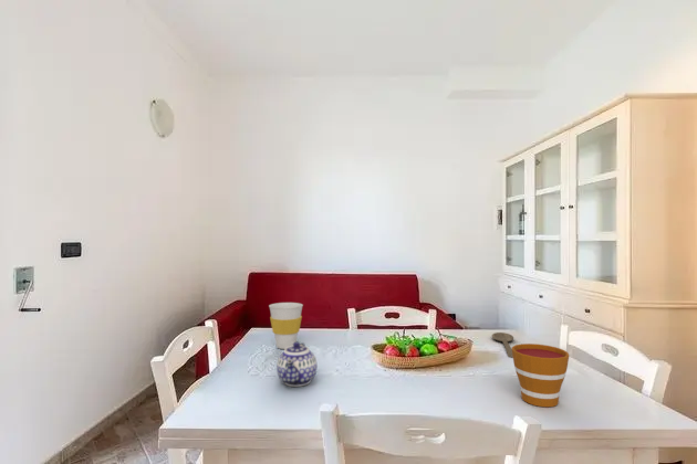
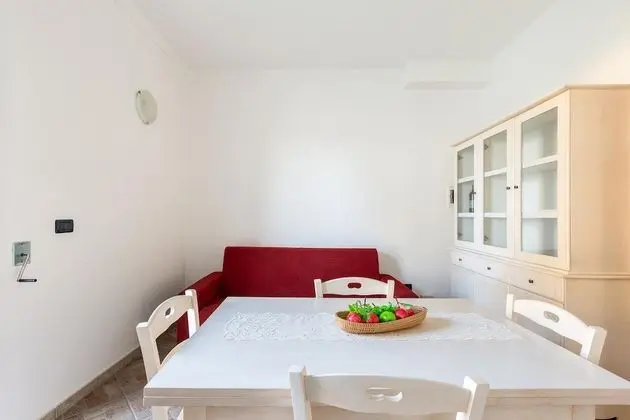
- cup [268,302,304,350]
- cup [511,342,570,408]
- teapot [275,341,319,388]
- wooden spoon [491,331,514,359]
